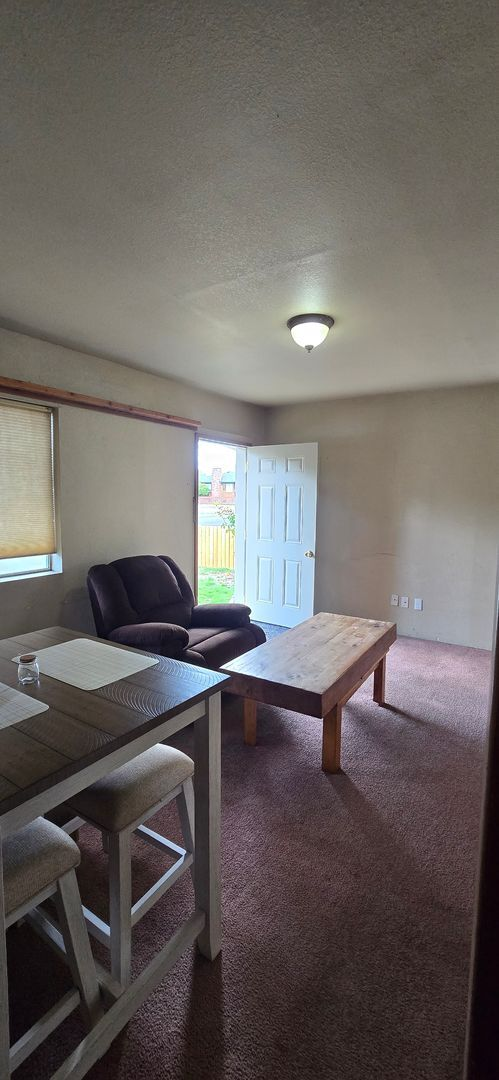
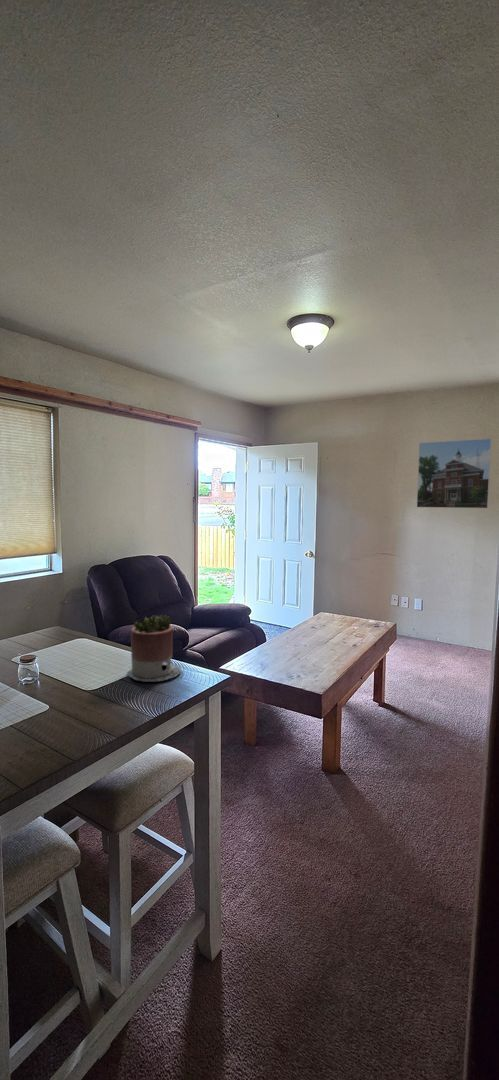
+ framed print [416,438,493,509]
+ succulent planter [126,614,182,683]
